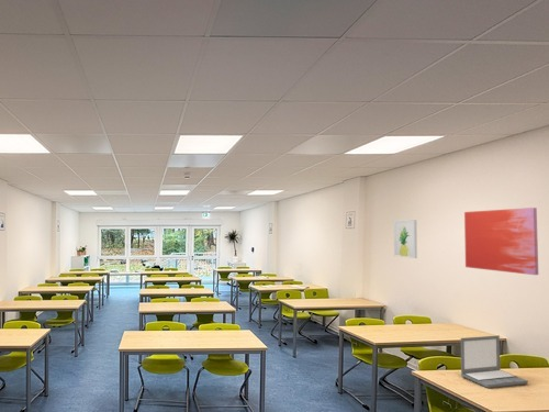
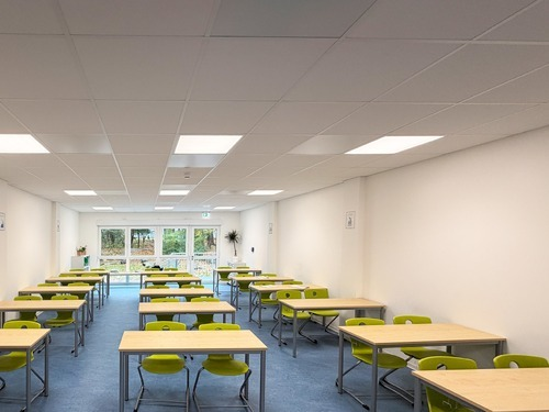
- wall art [393,219,418,259]
- wall art [463,207,539,276]
- laptop [460,334,529,389]
